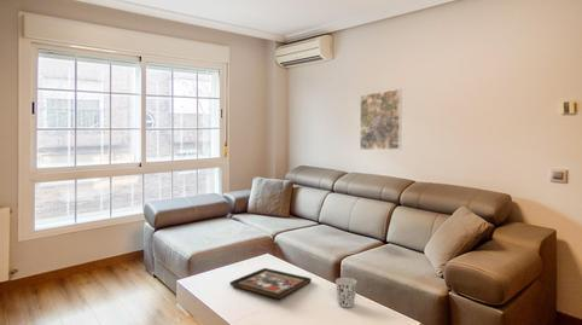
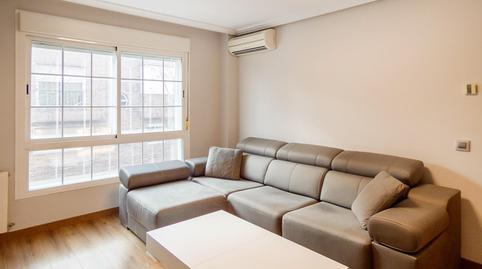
- cup [334,277,357,308]
- decorative tray [228,267,313,300]
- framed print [359,88,403,151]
